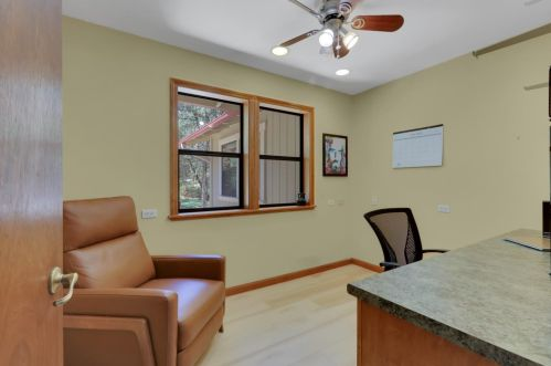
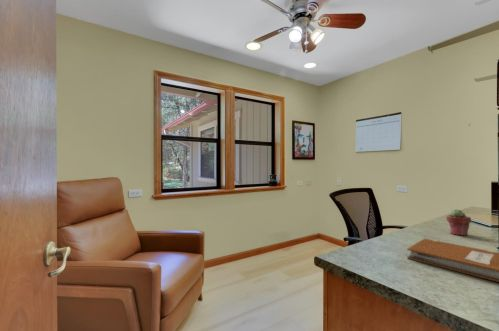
+ notebook [406,238,499,283]
+ potted succulent [445,208,472,237]
